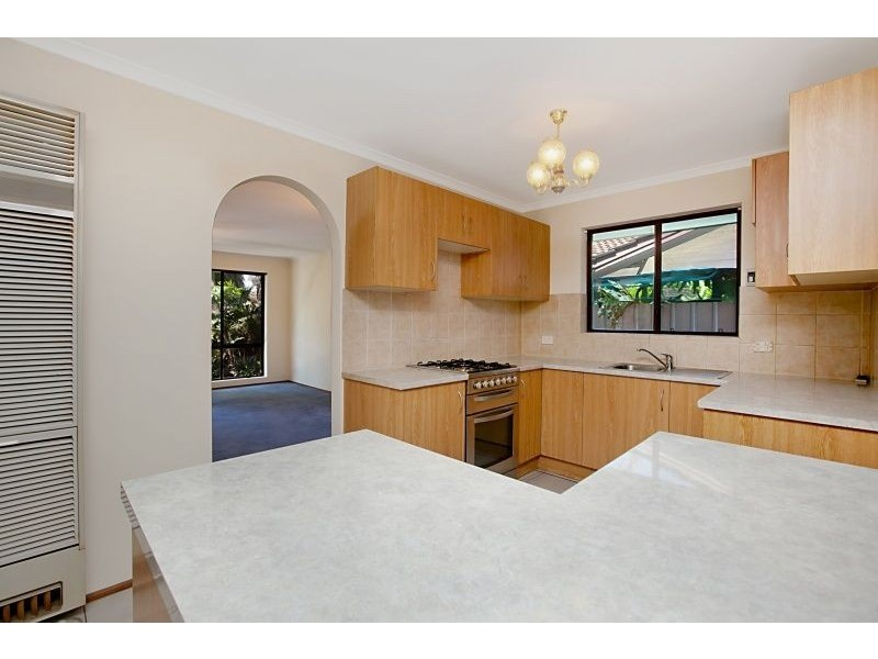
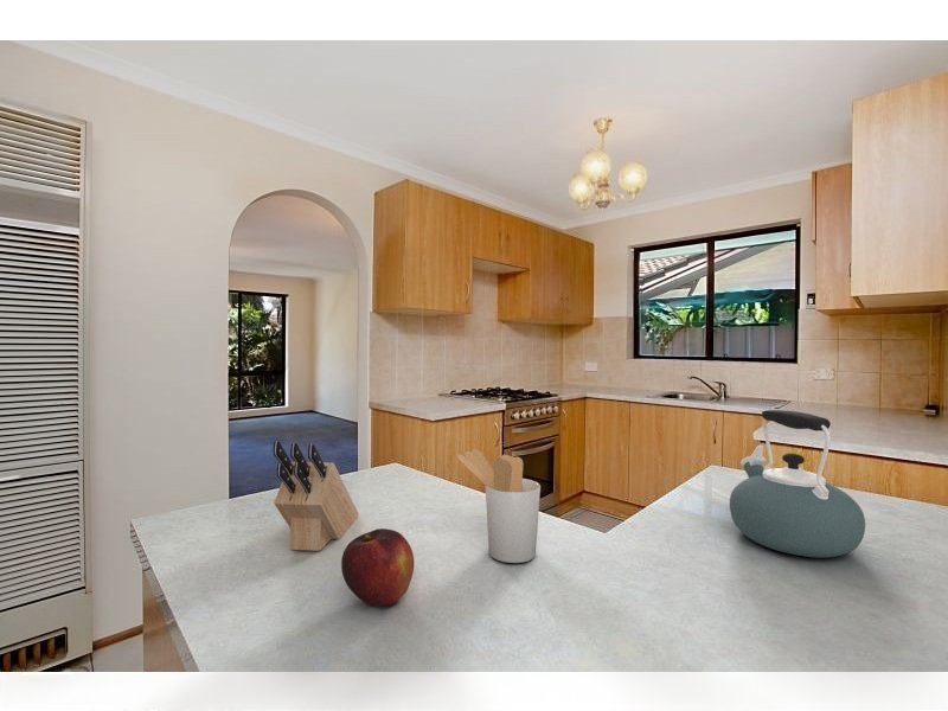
+ kettle [729,409,866,559]
+ knife block [273,441,360,552]
+ fruit [340,527,416,608]
+ utensil holder [456,448,542,564]
